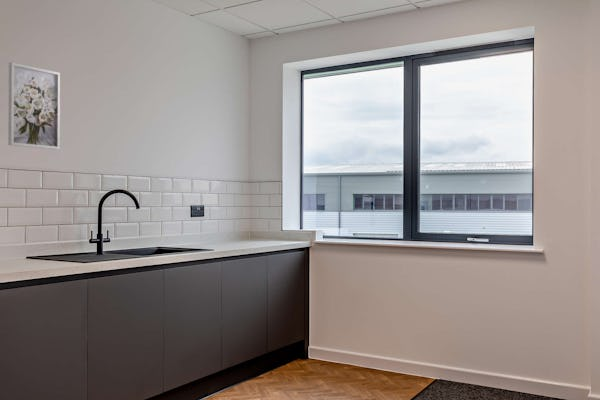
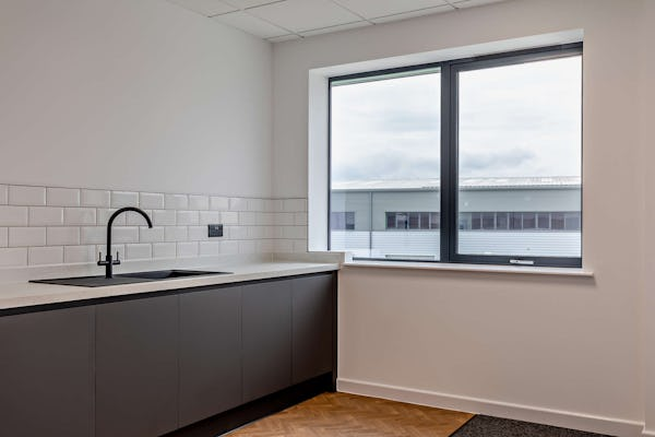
- wall art [7,61,61,150]
